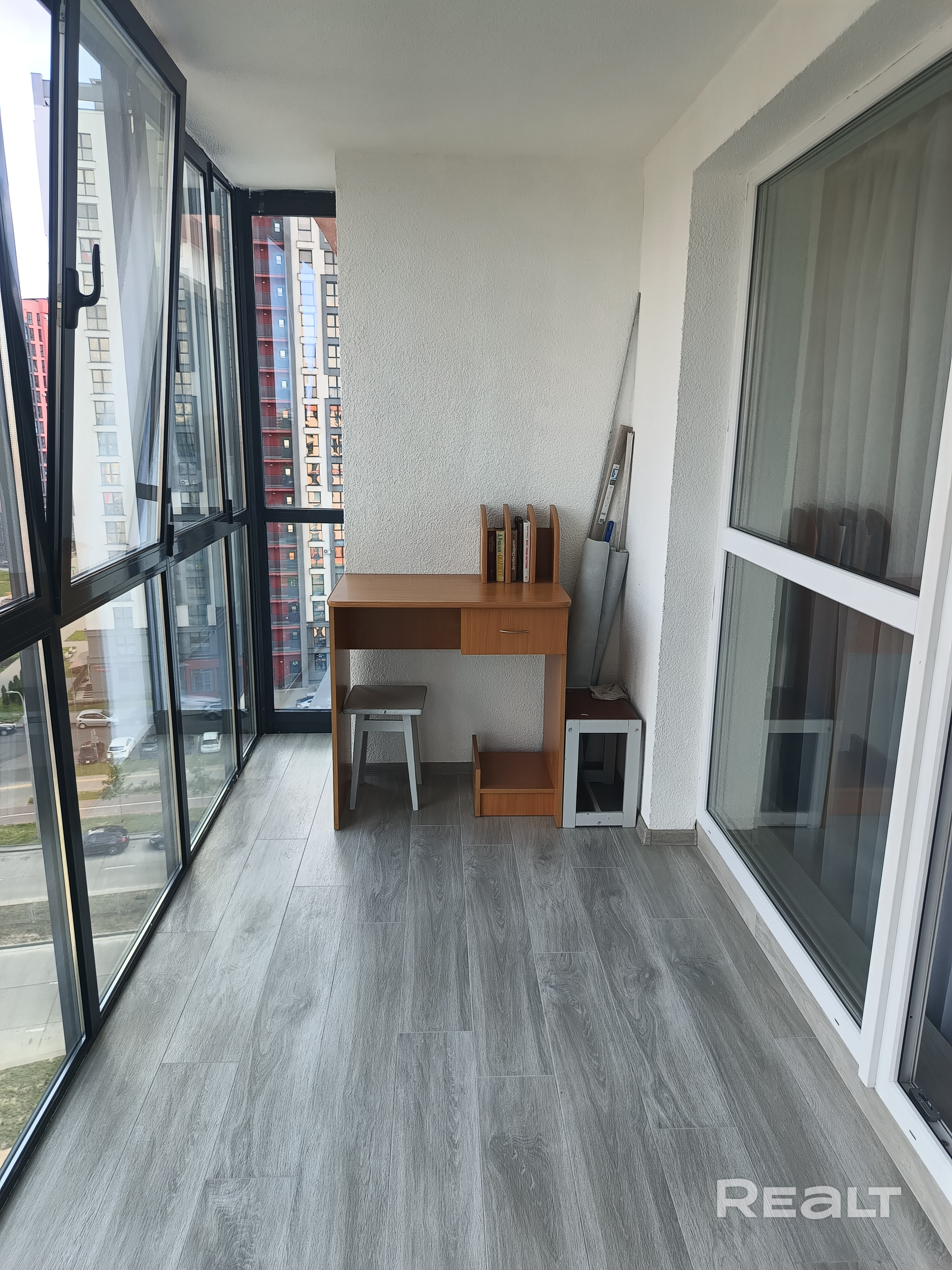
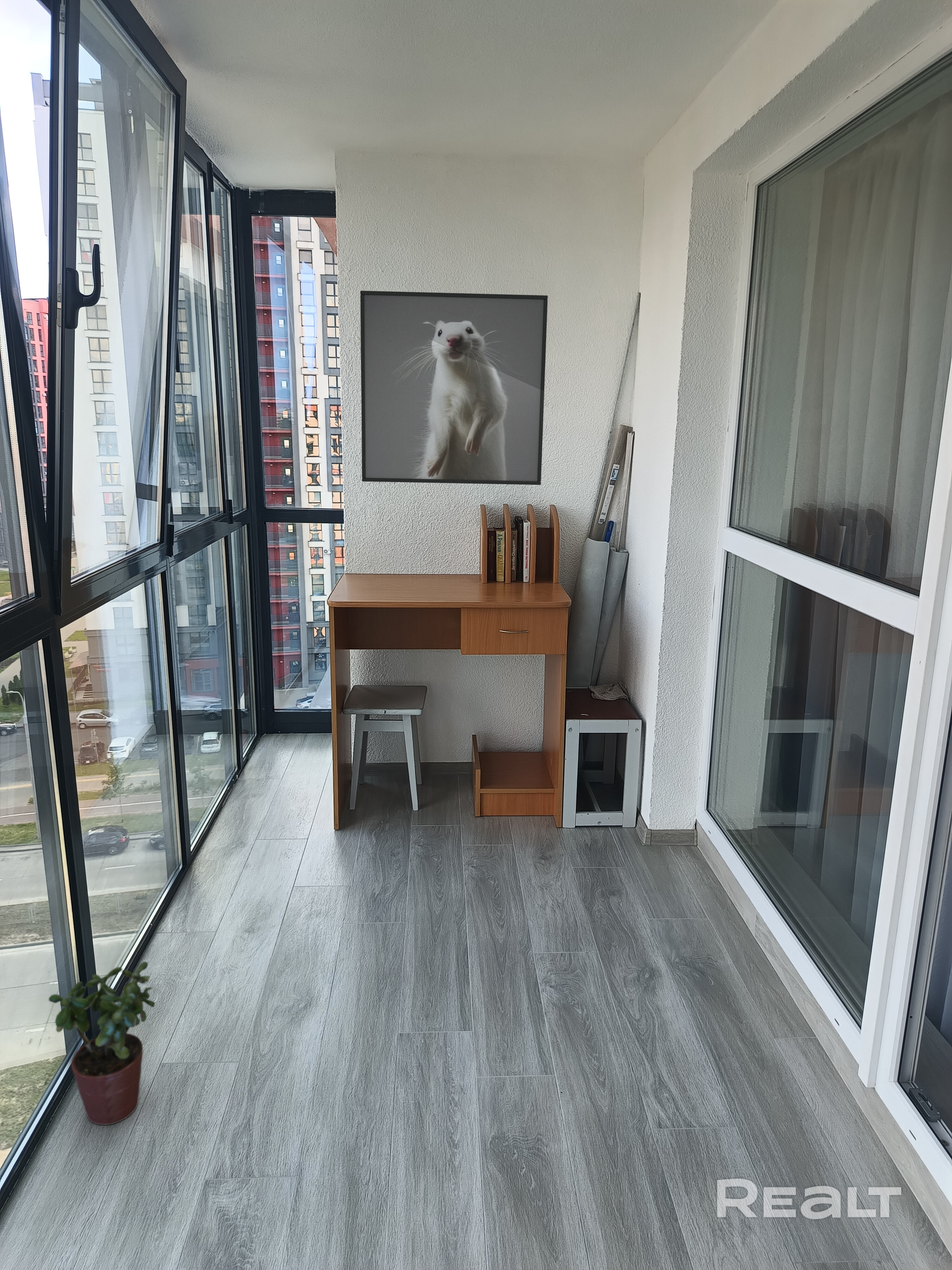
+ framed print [360,291,548,485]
+ potted plant [48,961,155,1125]
